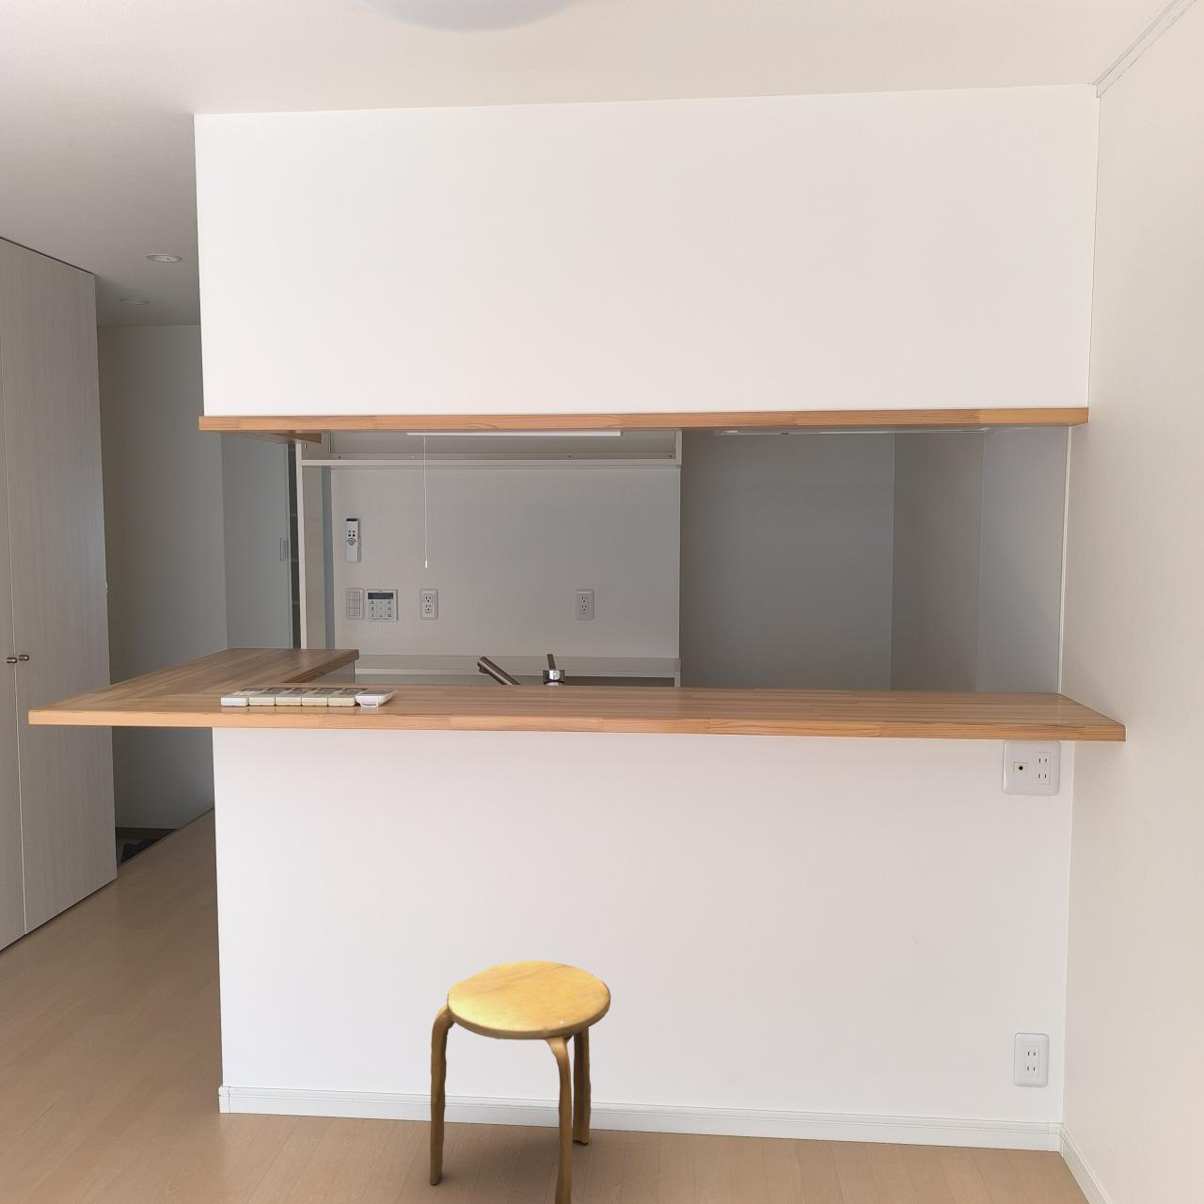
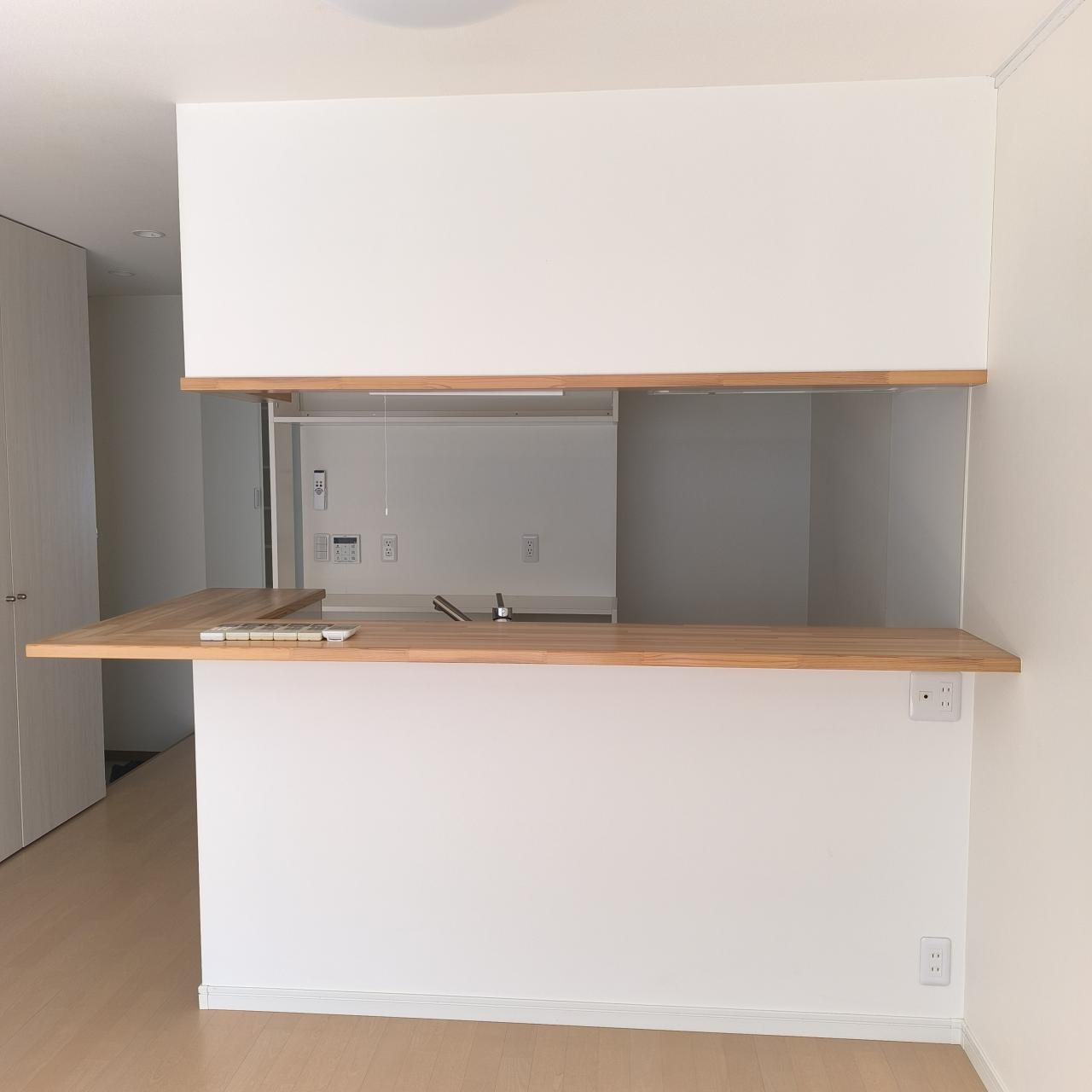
- stool [429,959,612,1204]
